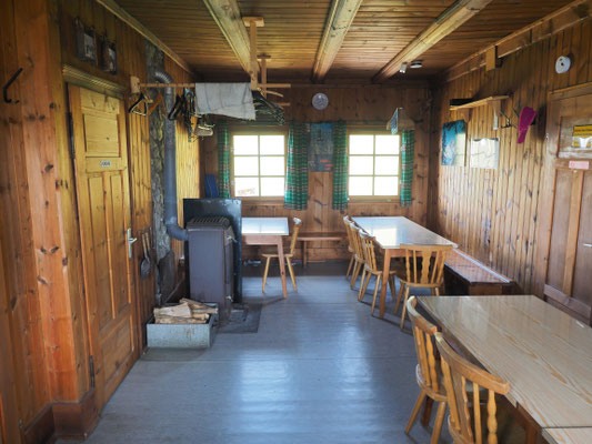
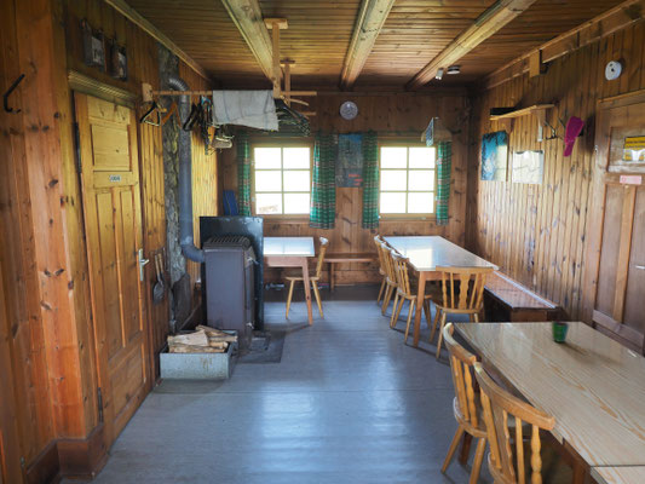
+ cup [549,319,571,344]
